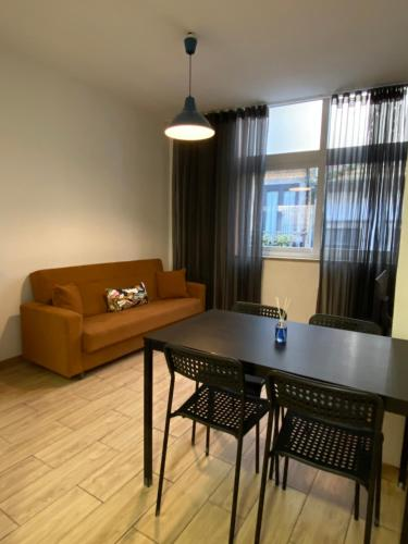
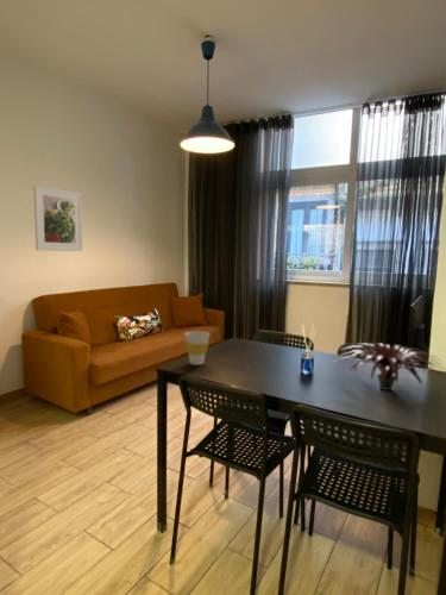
+ plant [332,342,446,392]
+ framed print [32,184,83,252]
+ cup [183,330,211,367]
